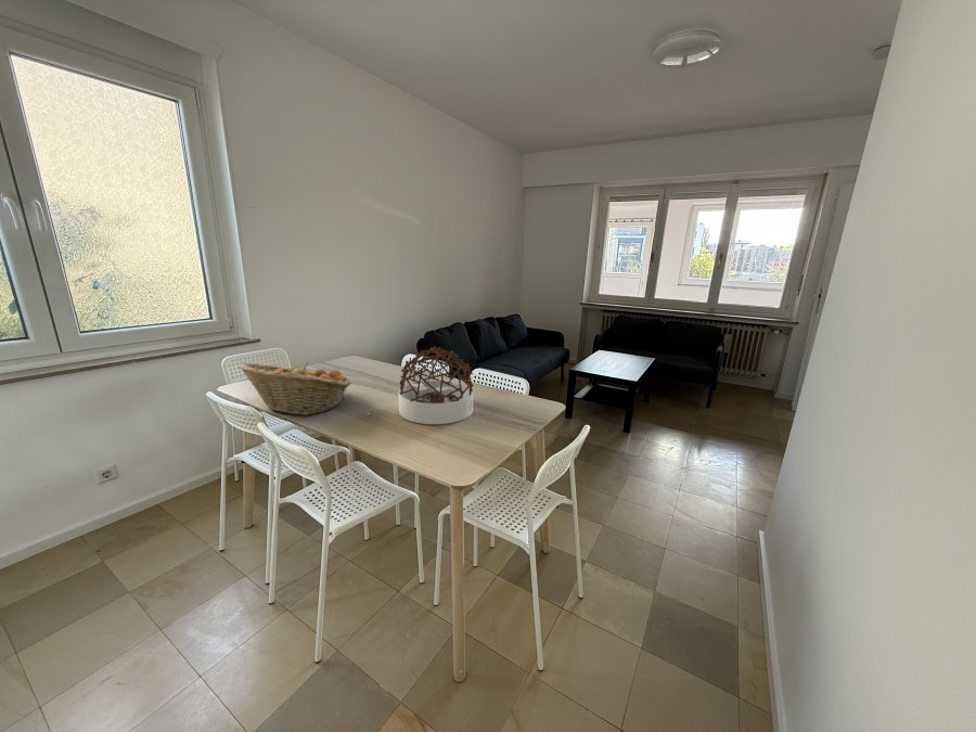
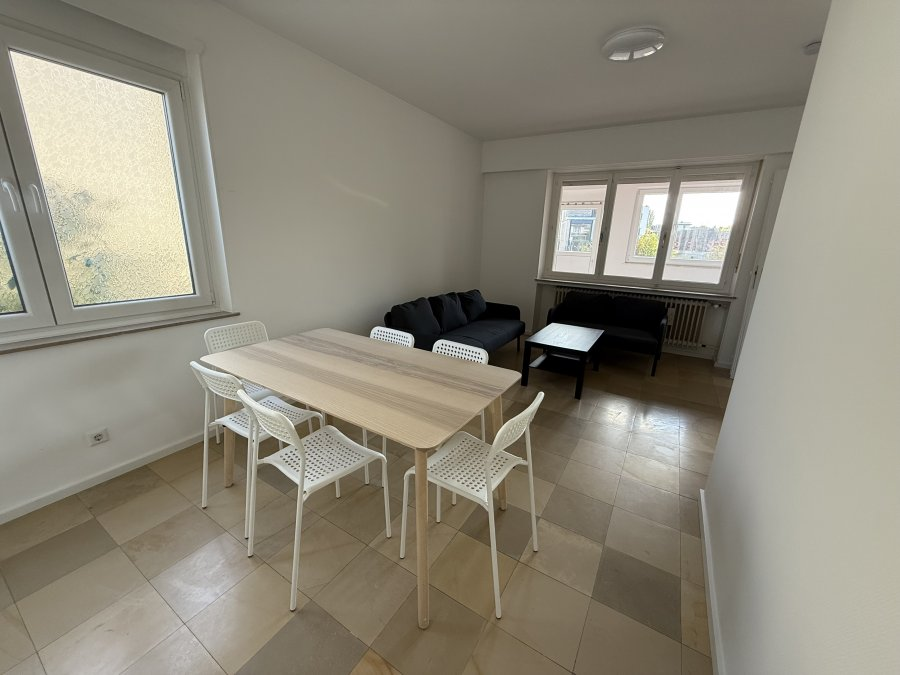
- fruit basket [237,361,352,416]
- architectural model [397,346,475,425]
